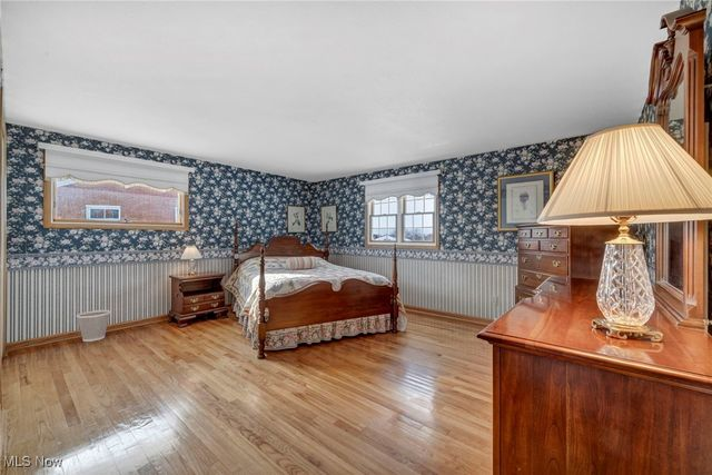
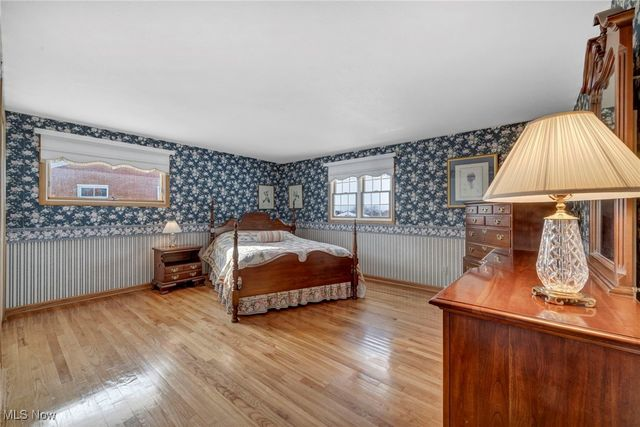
- wastebasket [76,309,111,343]
